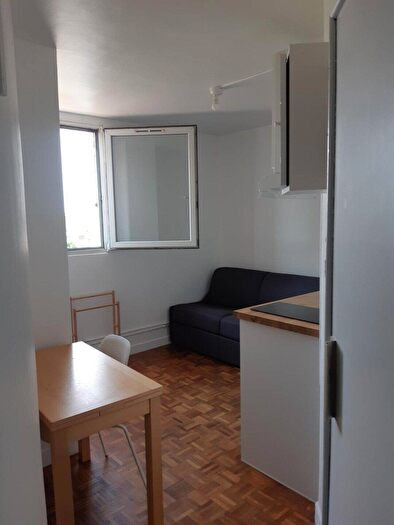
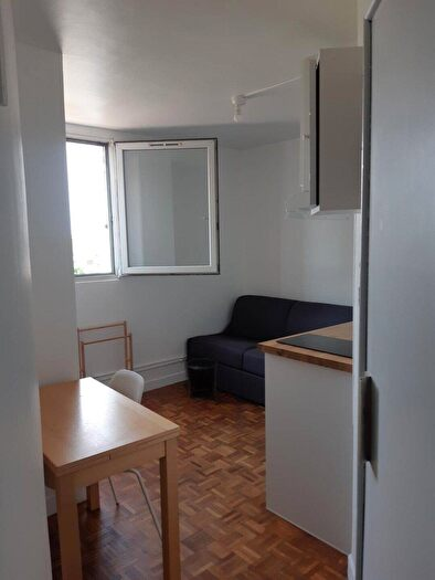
+ waste bin [184,358,219,402]
